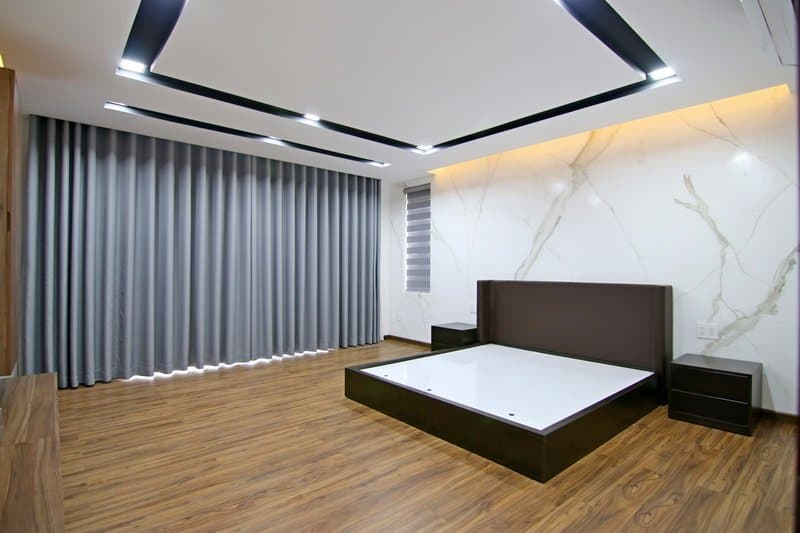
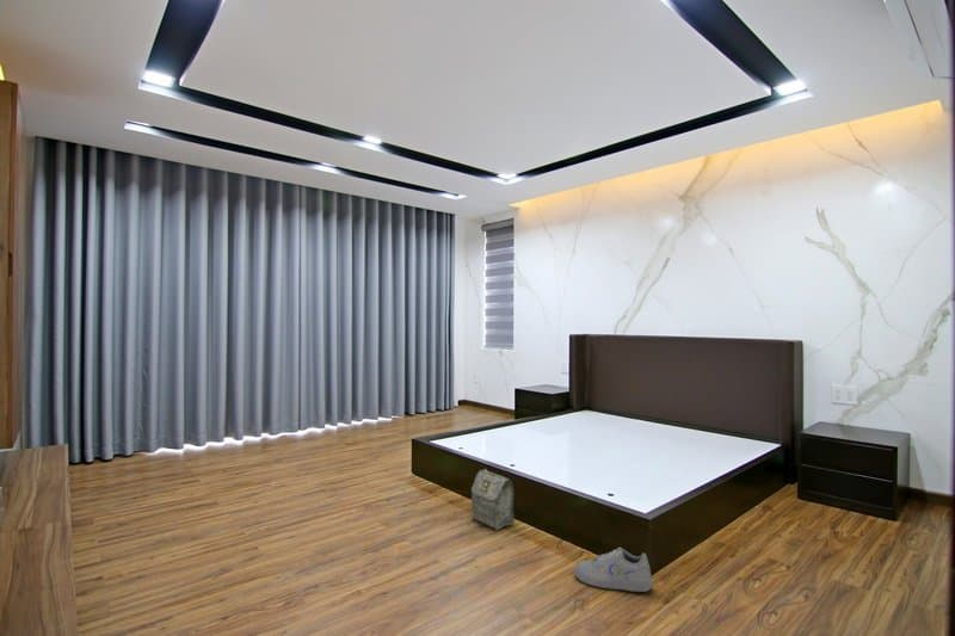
+ bag [470,468,516,531]
+ shoe [573,547,654,593]
